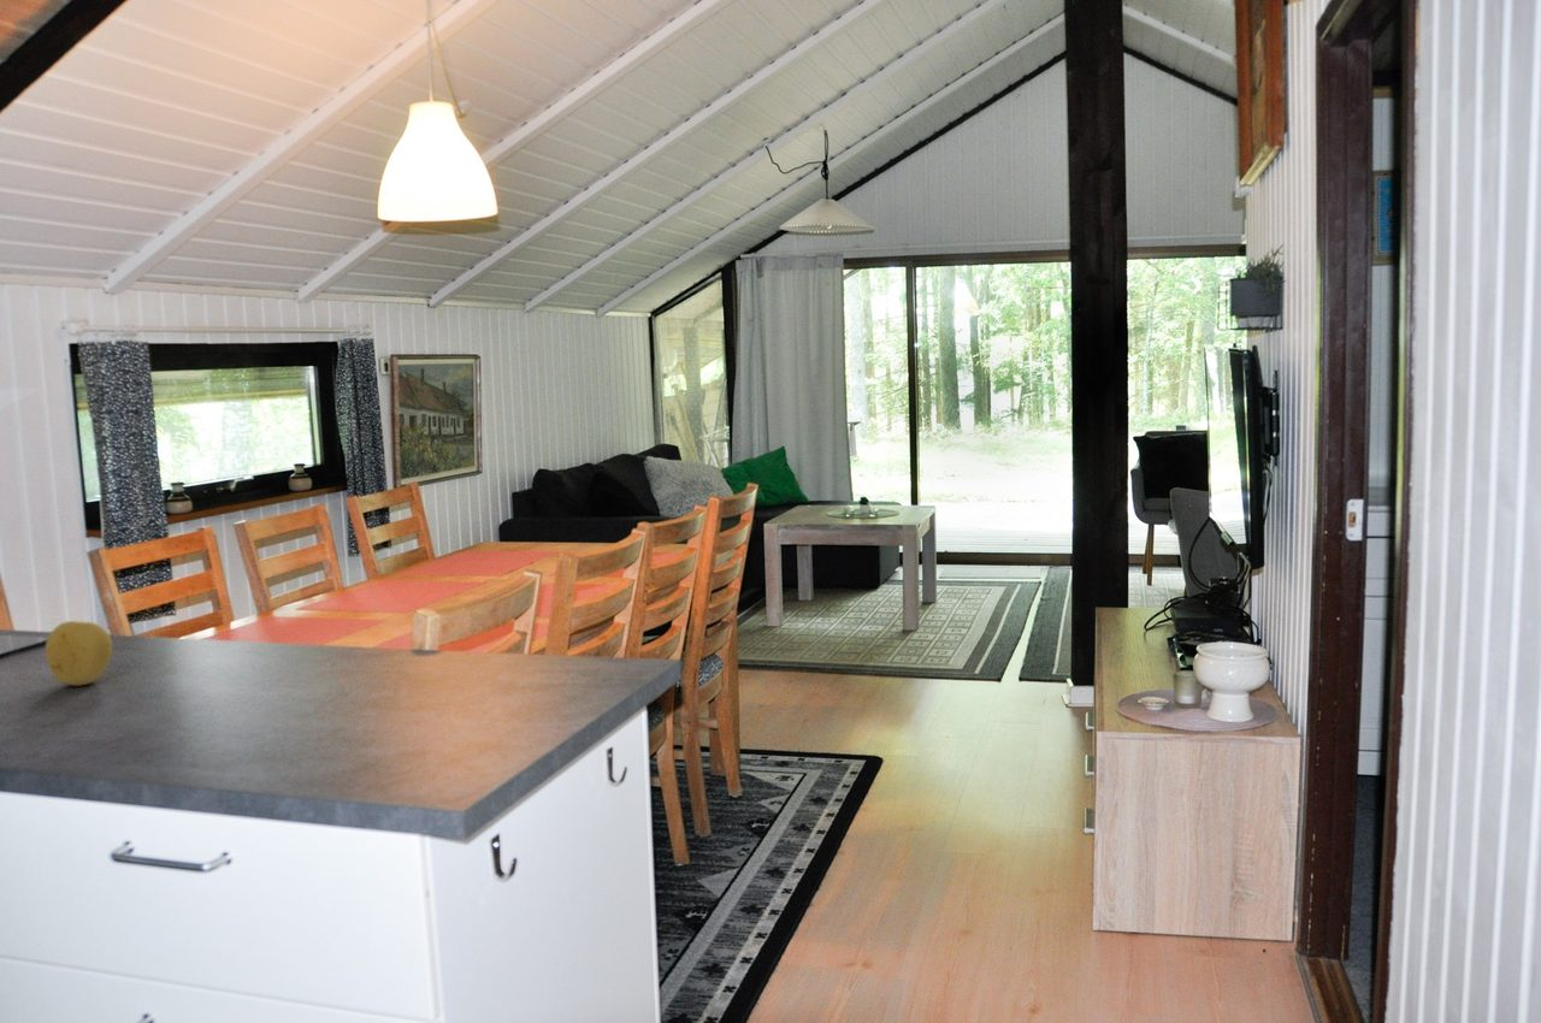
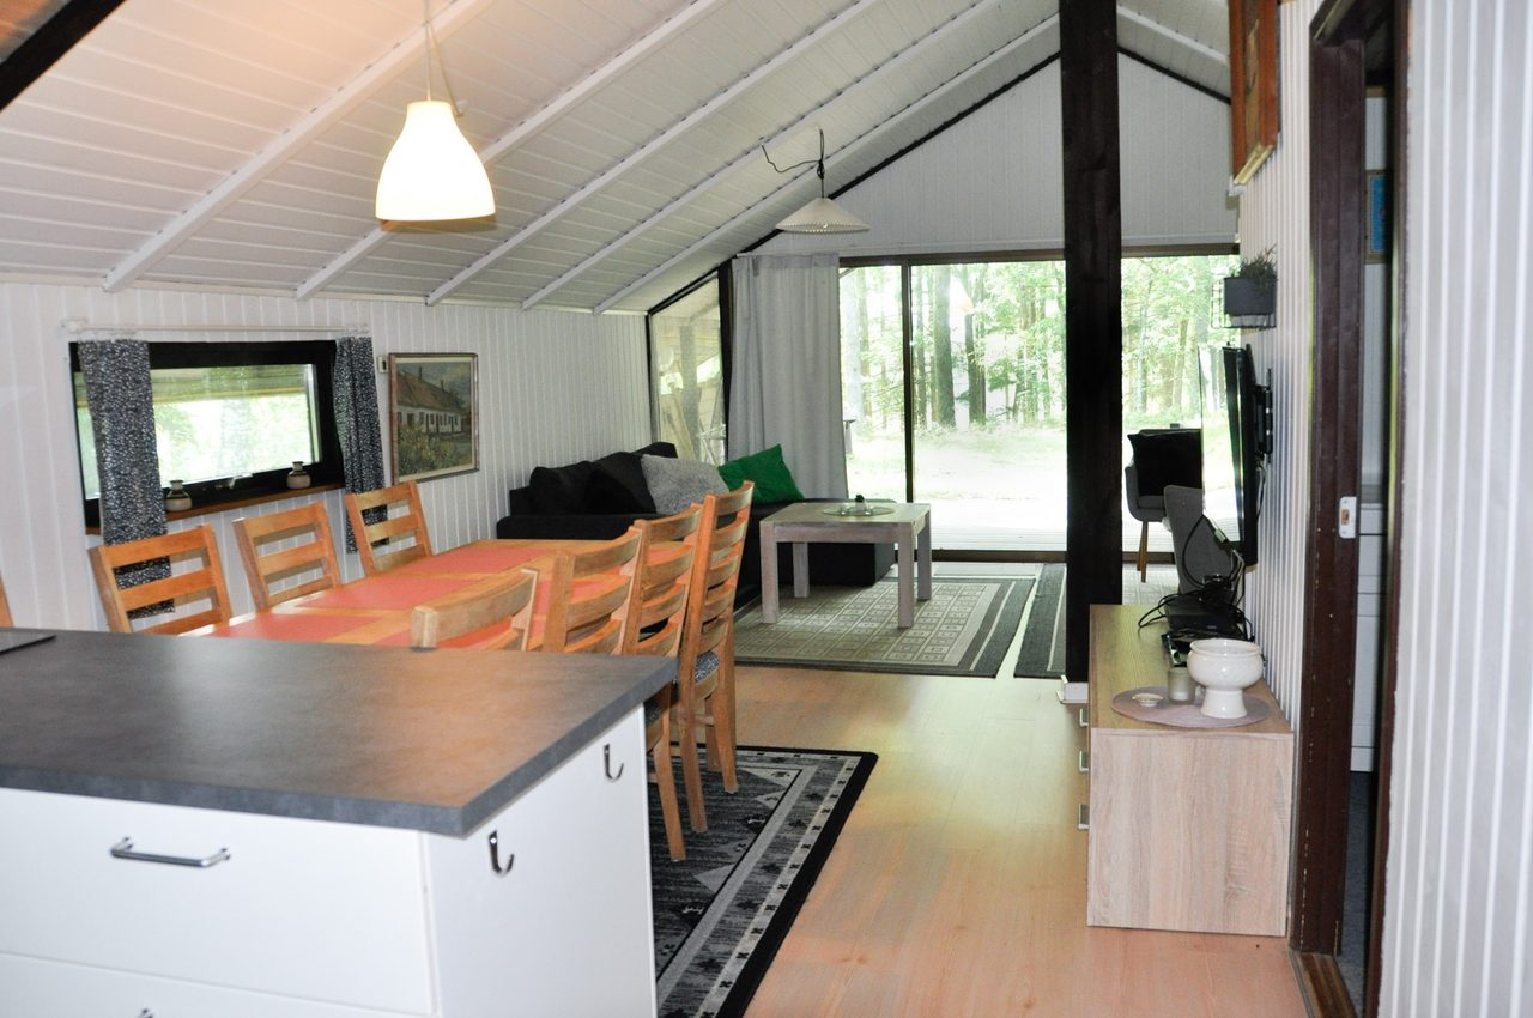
- fruit [45,620,113,687]
